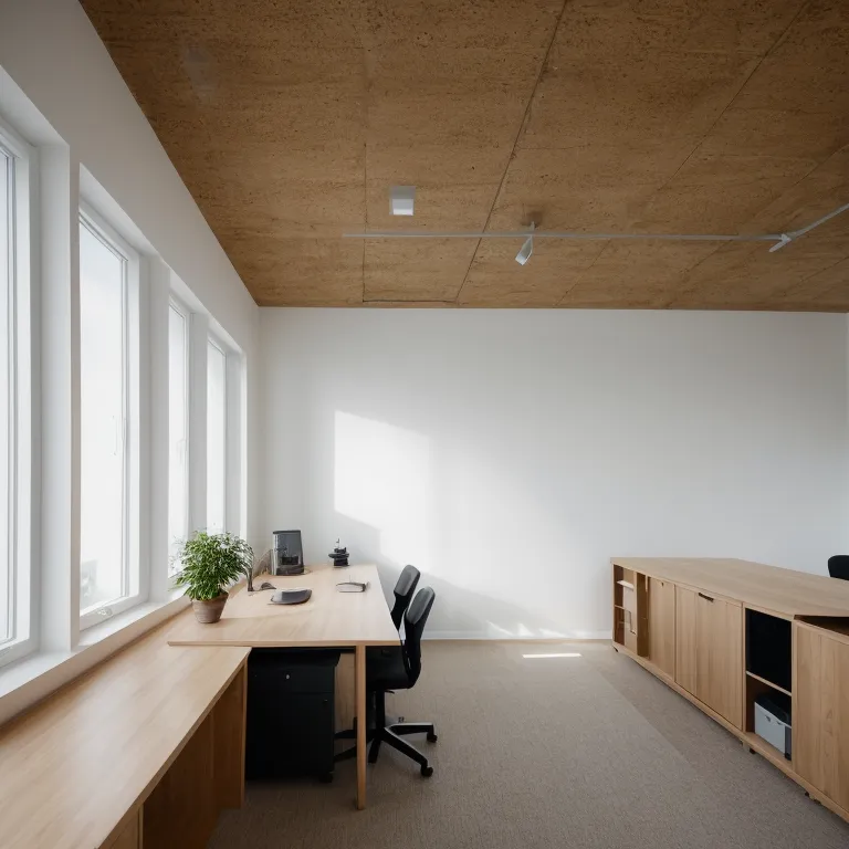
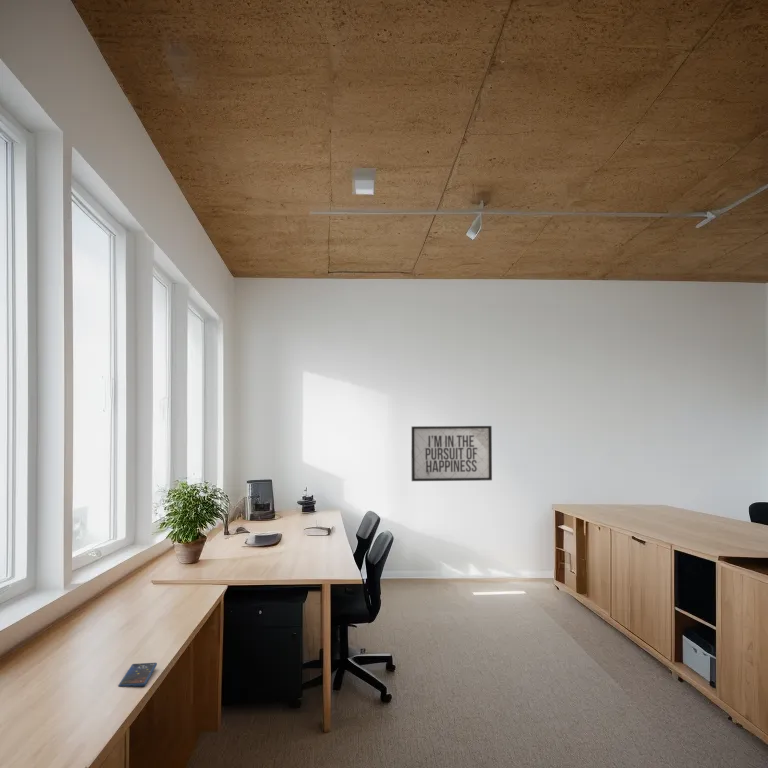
+ mirror [410,425,493,482]
+ smartphone [117,662,158,688]
